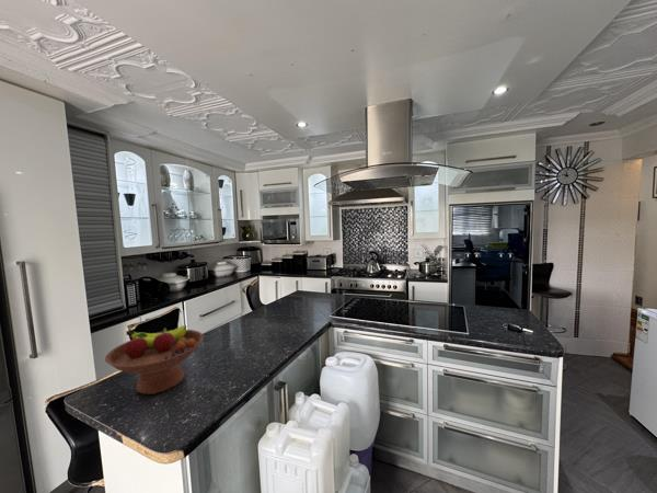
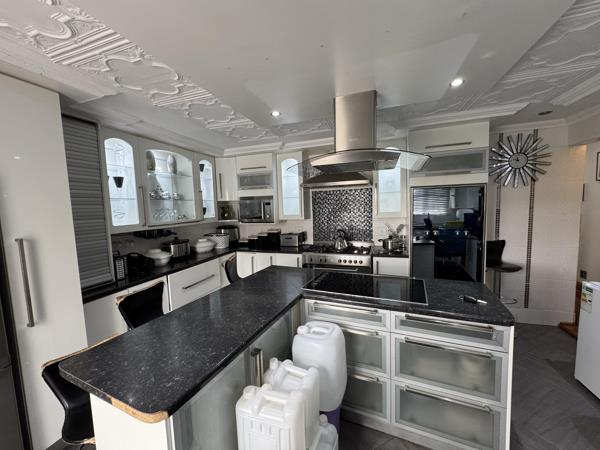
- fruit bowl [104,324,205,395]
